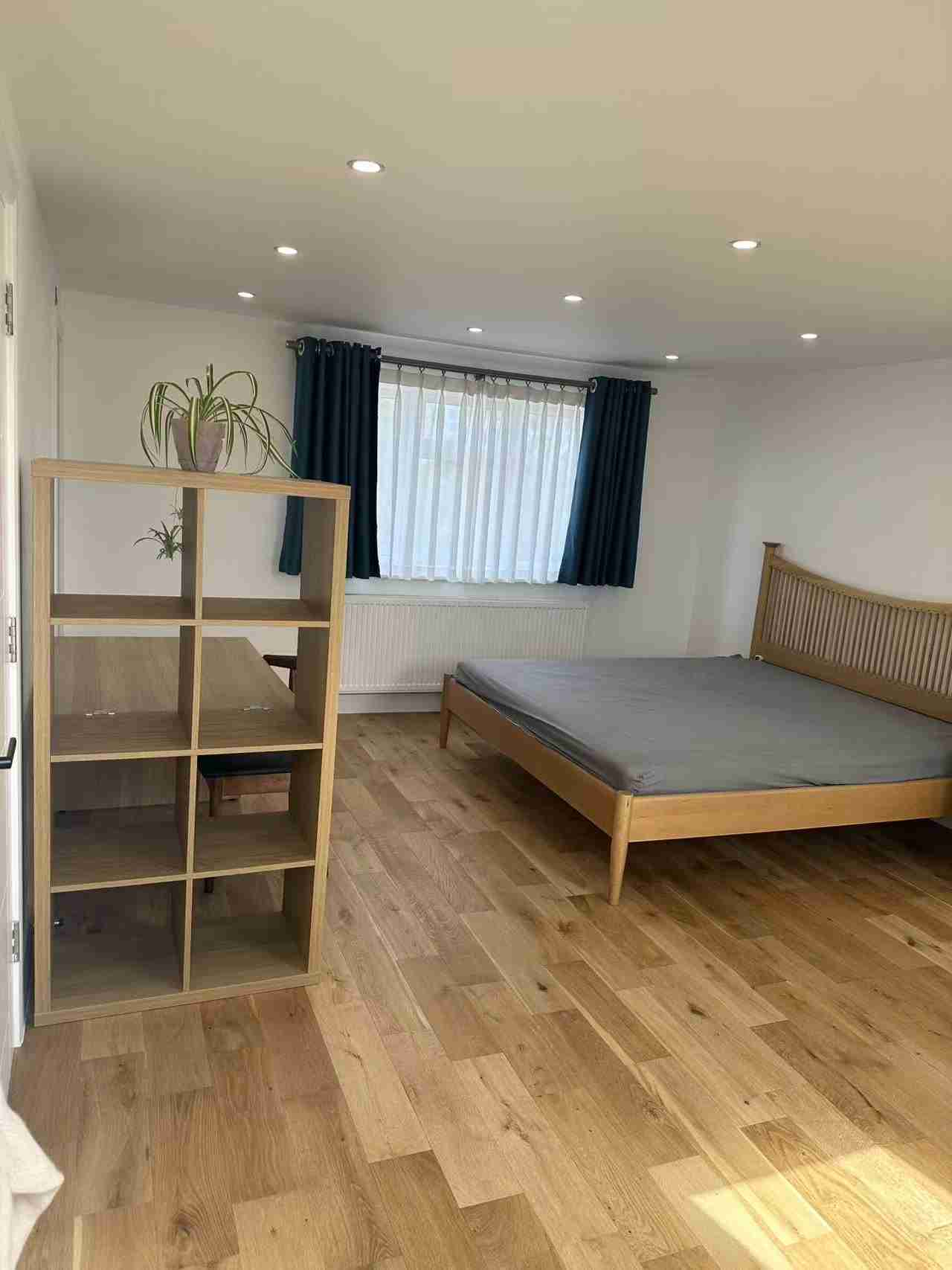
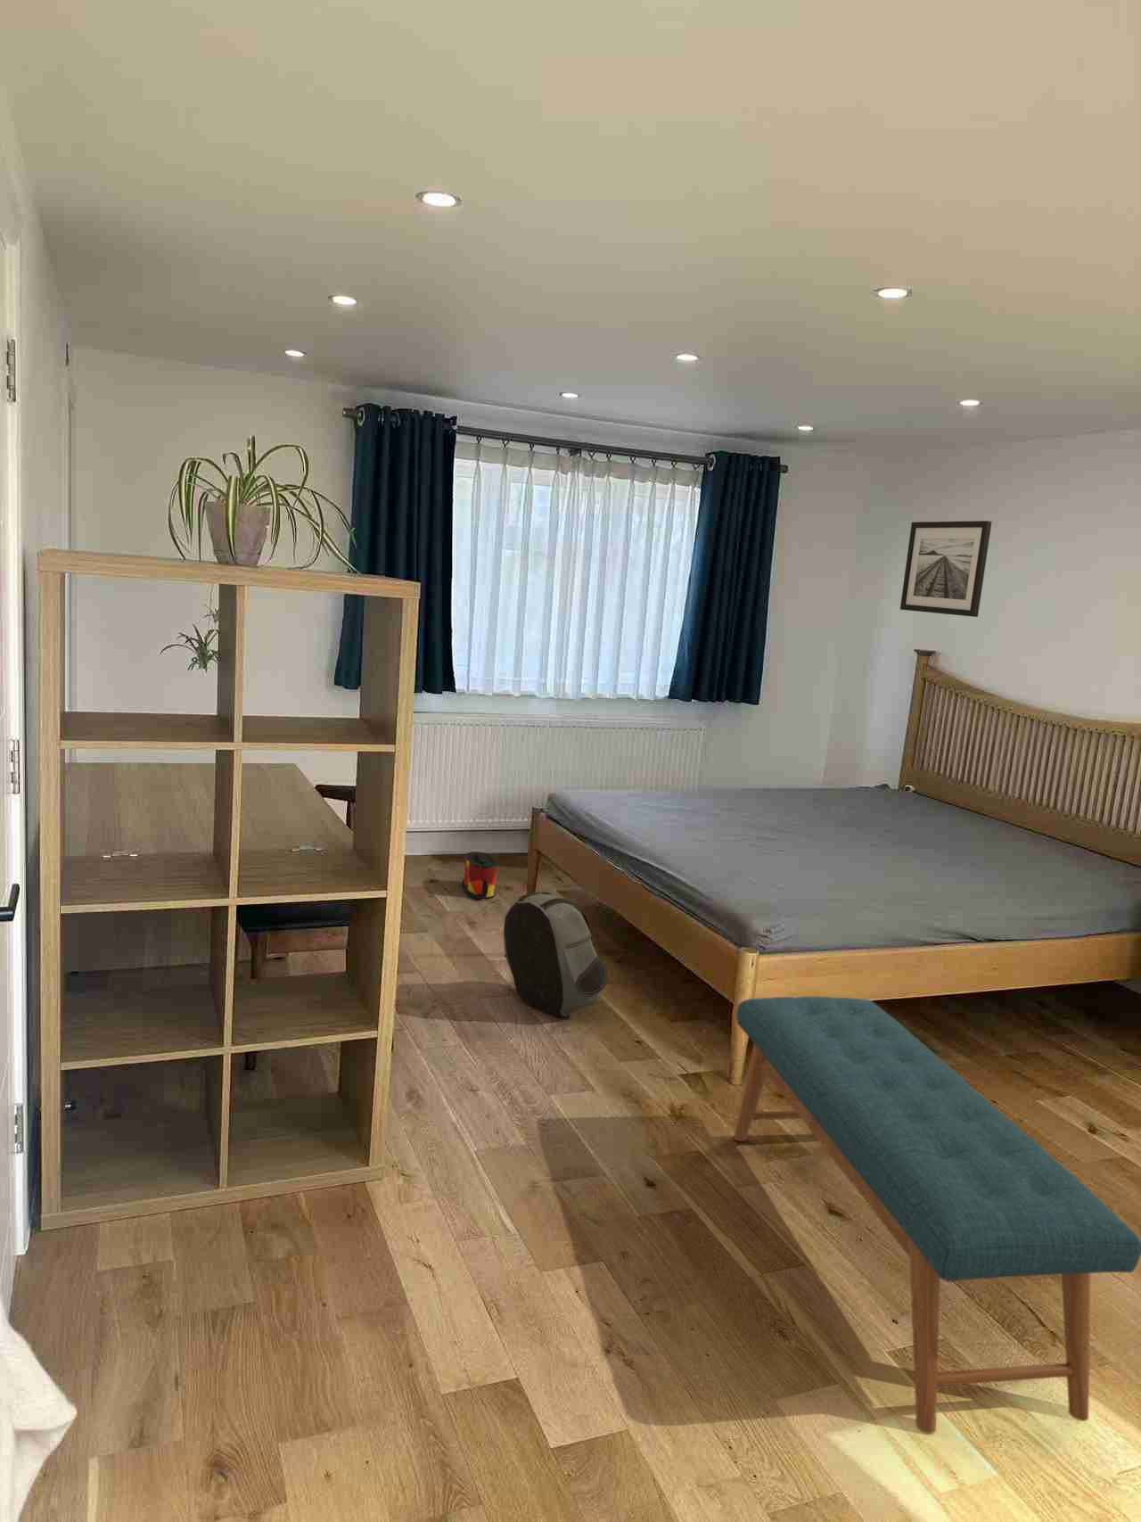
+ wall art [899,520,992,618]
+ backpack [502,892,609,1019]
+ bag [461,851,497,900]
+ bench [732,995,1141,1435]
